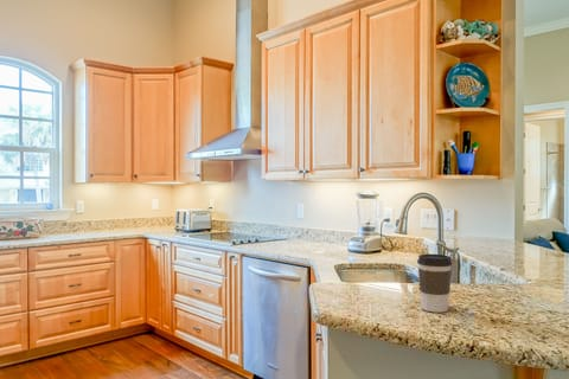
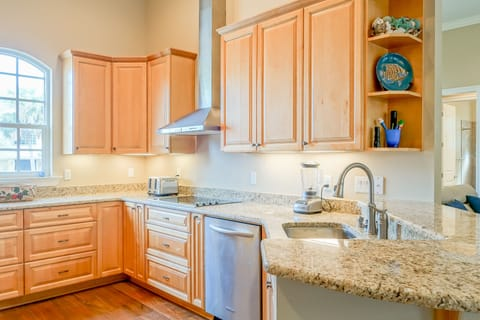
- coffee cup [416,253,454,314]
